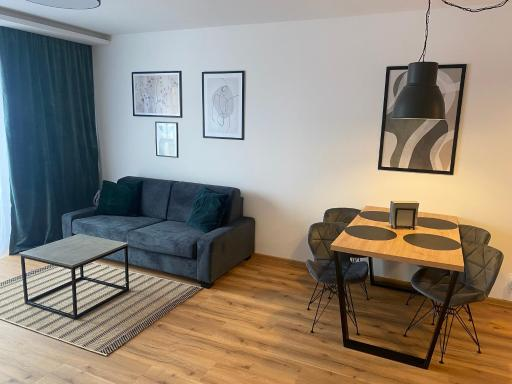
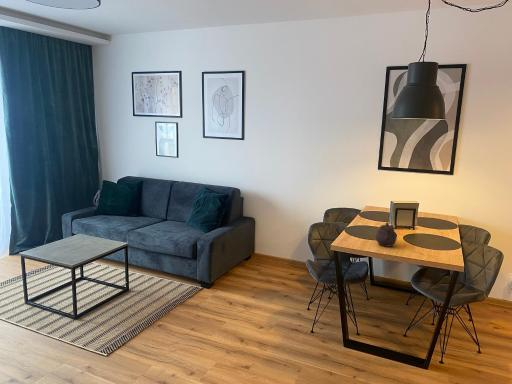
+ teapot [375,221,398,248]
